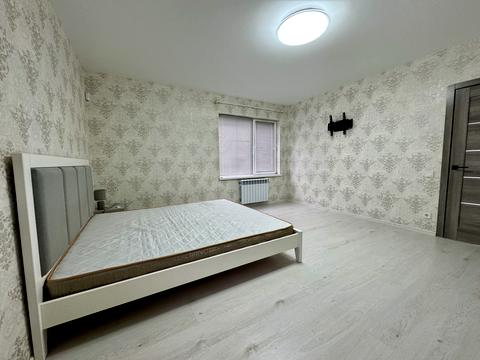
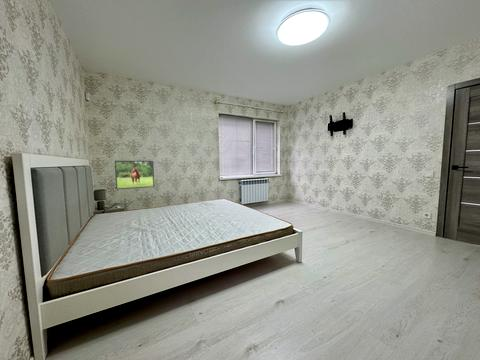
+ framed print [114,160,155,190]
